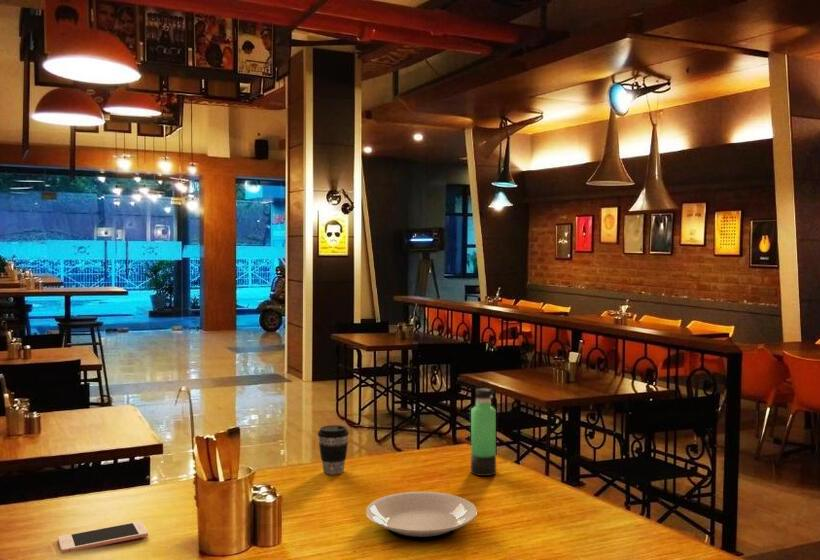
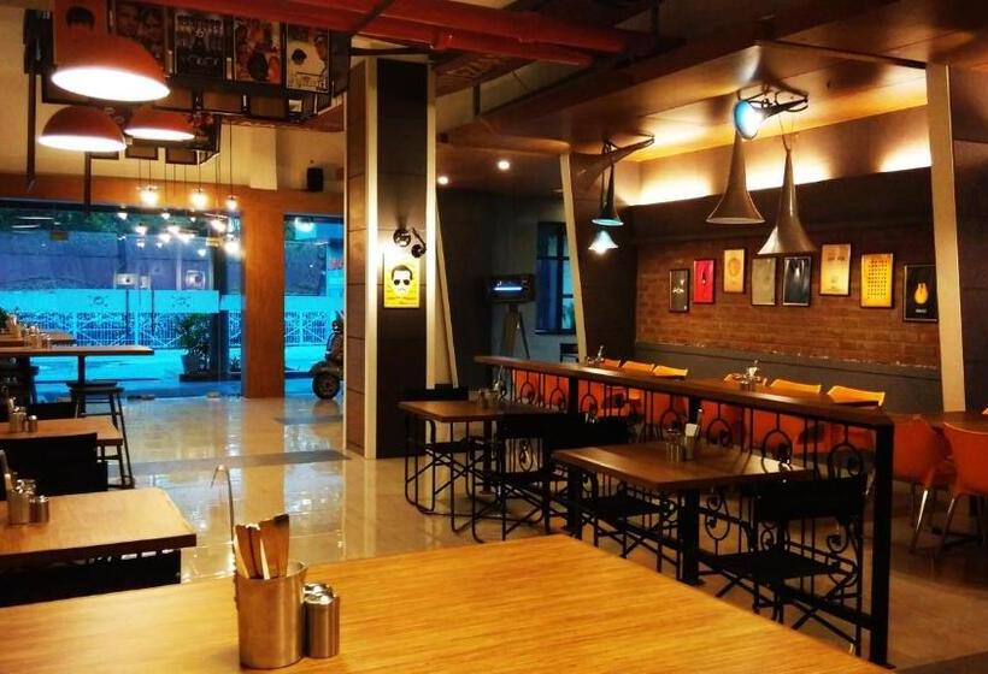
- plate [365,491,478,541]
- thermos bottle [470,379,497,477]
- coffee cup [317,424,350,475]
- cell phone [57,521,149,554]
